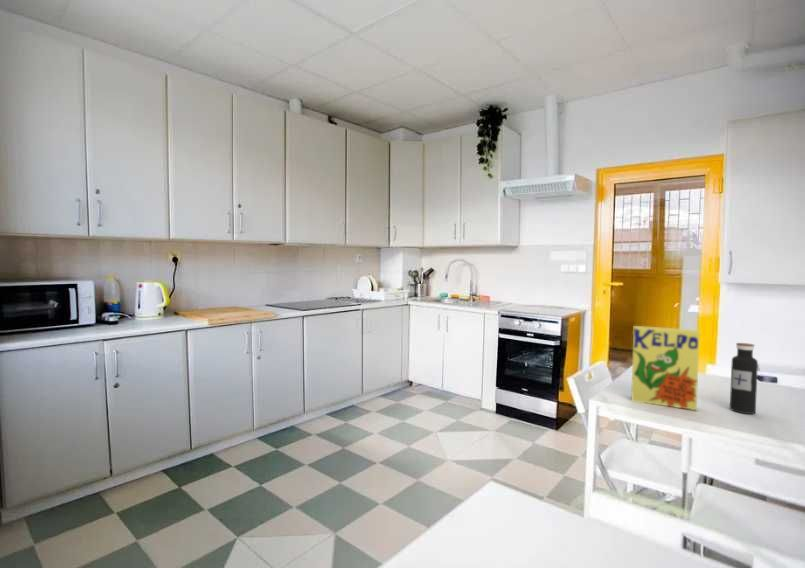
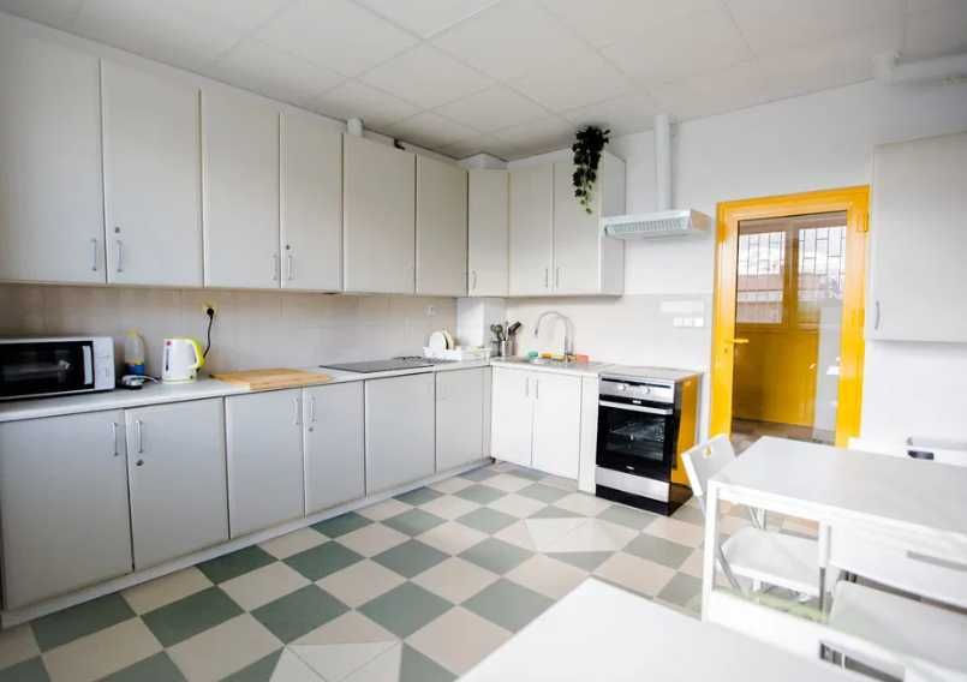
- cereal box [630,325,701,411]
- water bottle [729,342,759,415]
